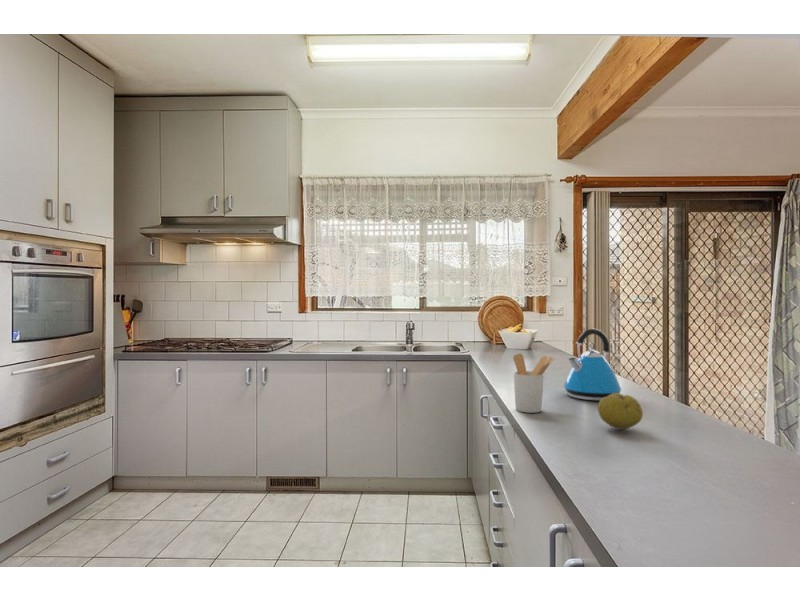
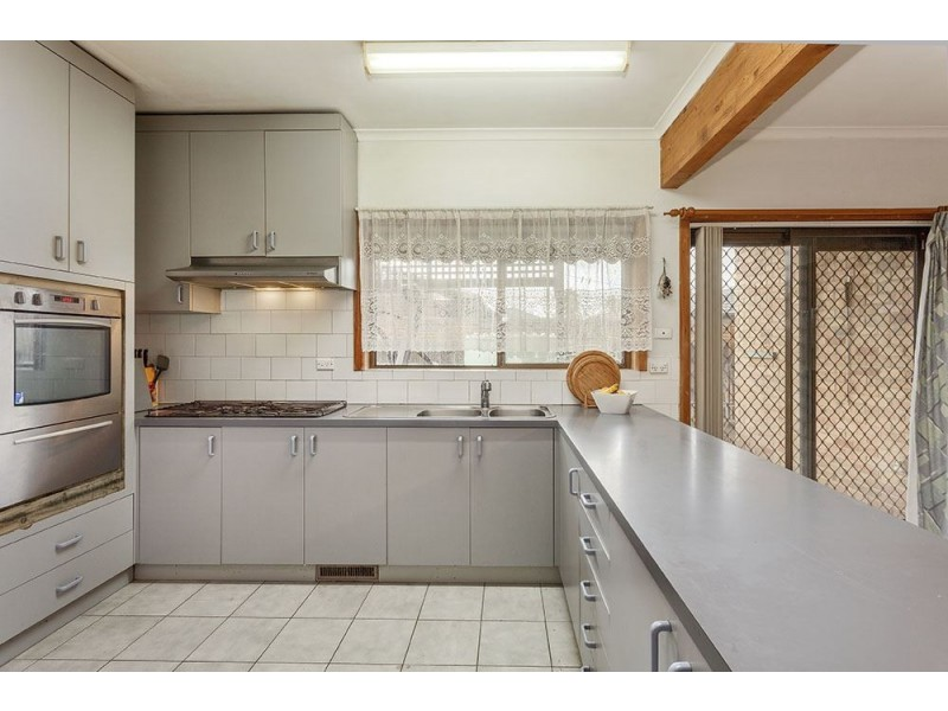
- kettle [563,328,622,402]
- fruit [597,393,644,431]
- utensil holder [512,352,555,414]
